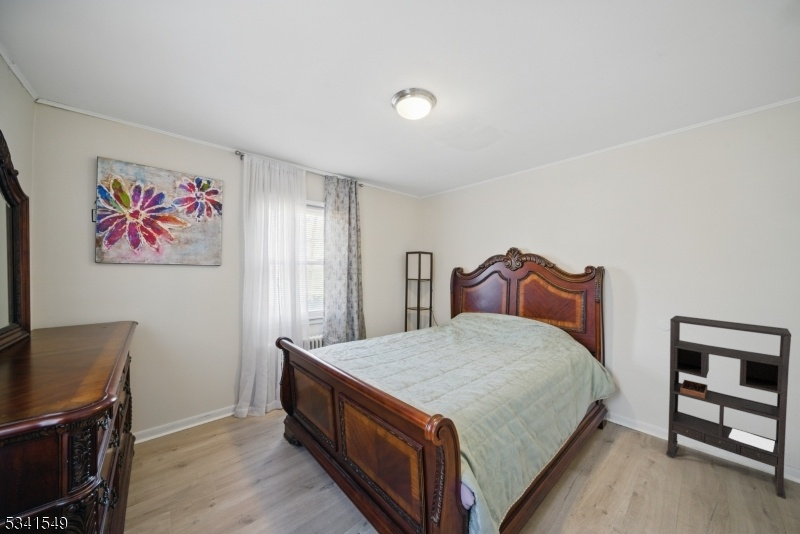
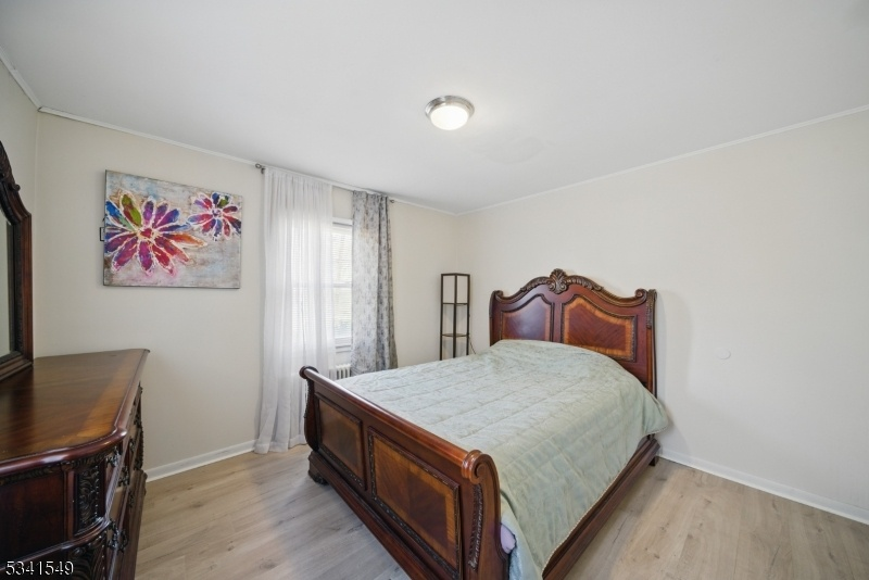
- bookshelf [665,315,792,500]
